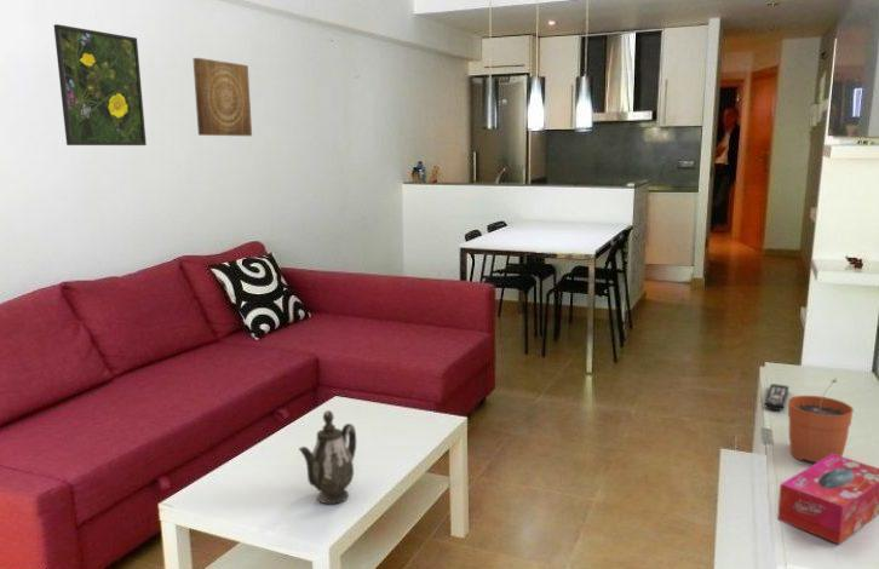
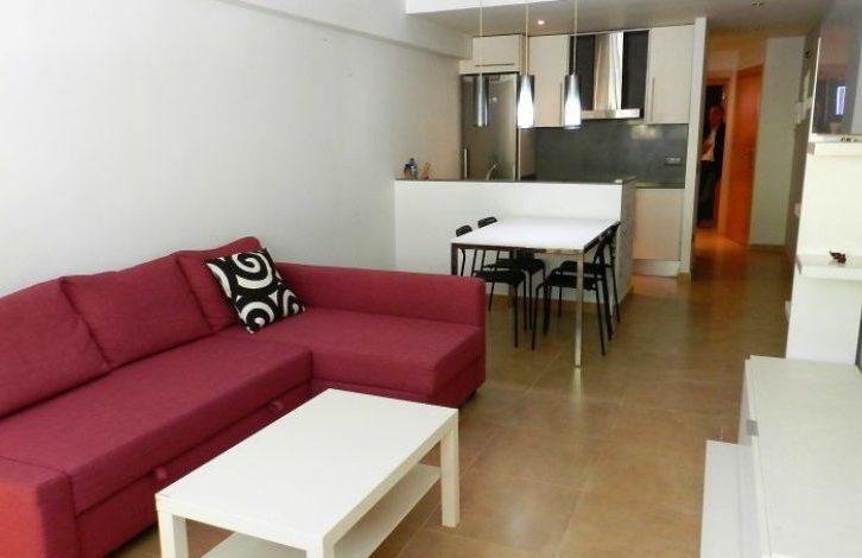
- teapot [298,409,357,505]
- tissue box [776,454,879,545]
- wall art [191,57,253,137]
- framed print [53,23,148,146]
- plant pot [787,378,855,464]
- remote control [763,383,789,412]
